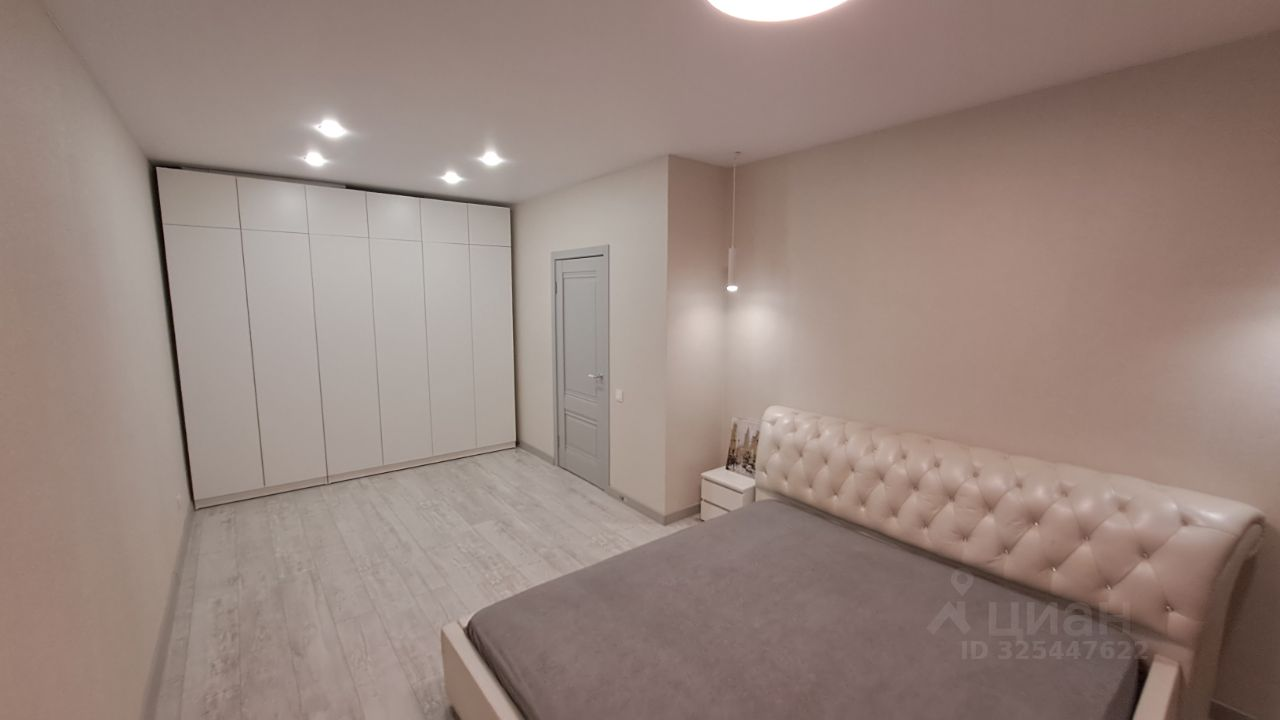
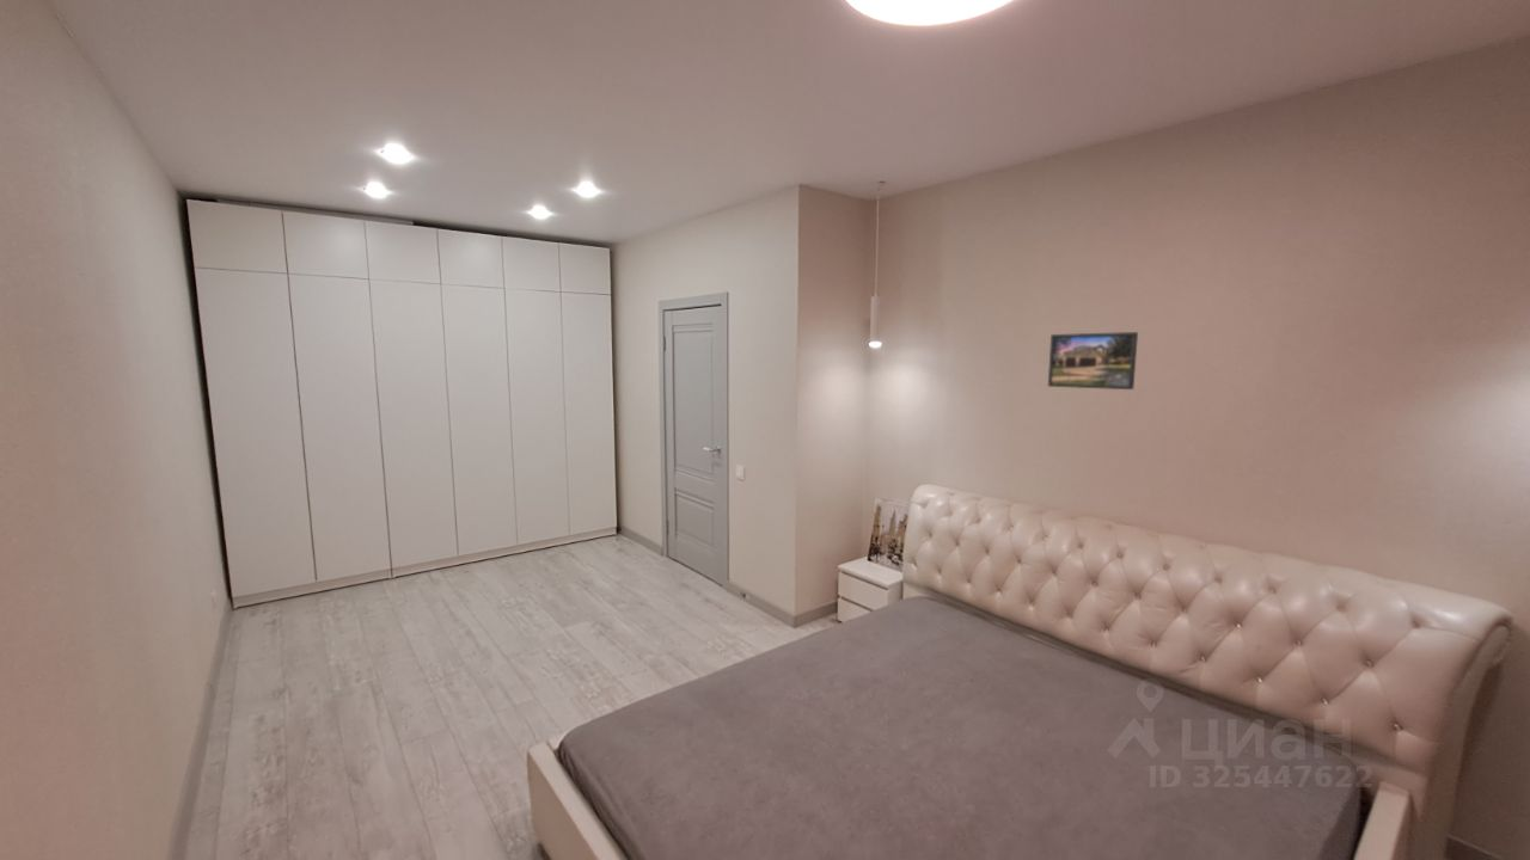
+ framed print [1047,331,1139,391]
